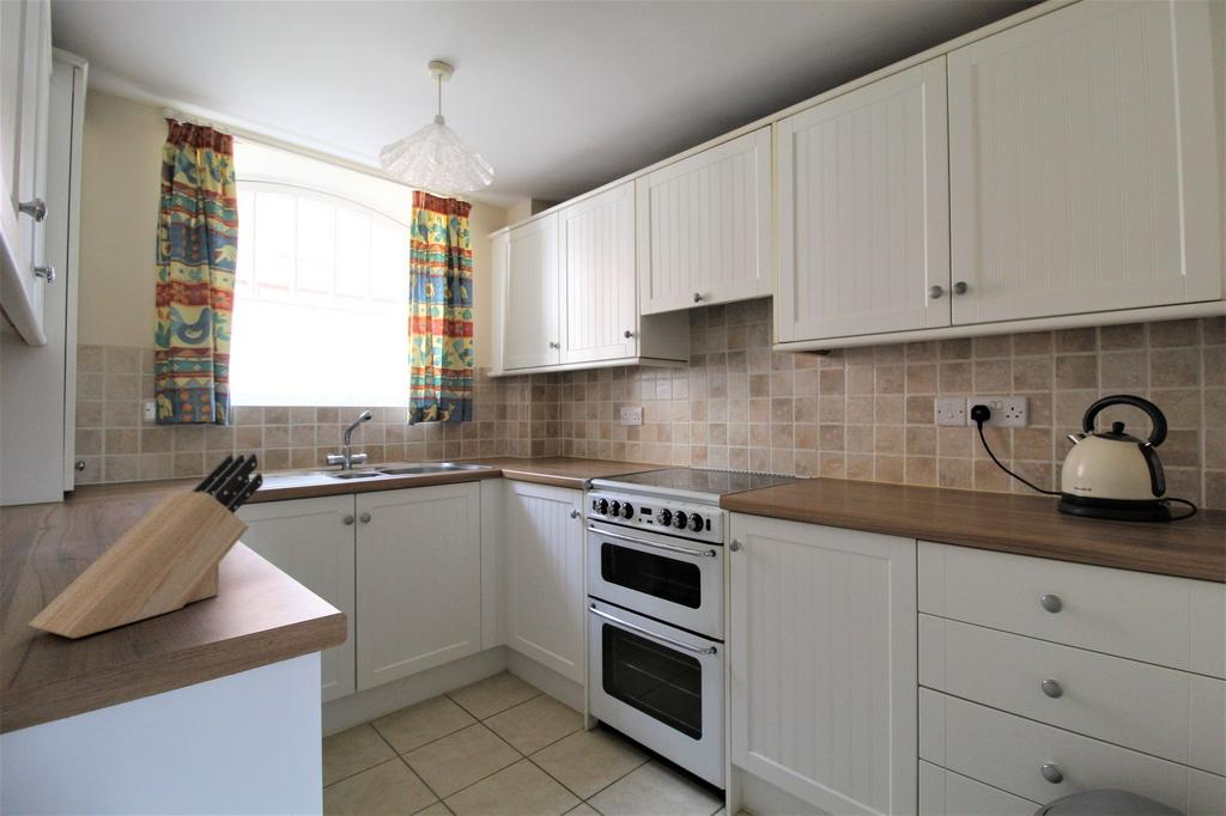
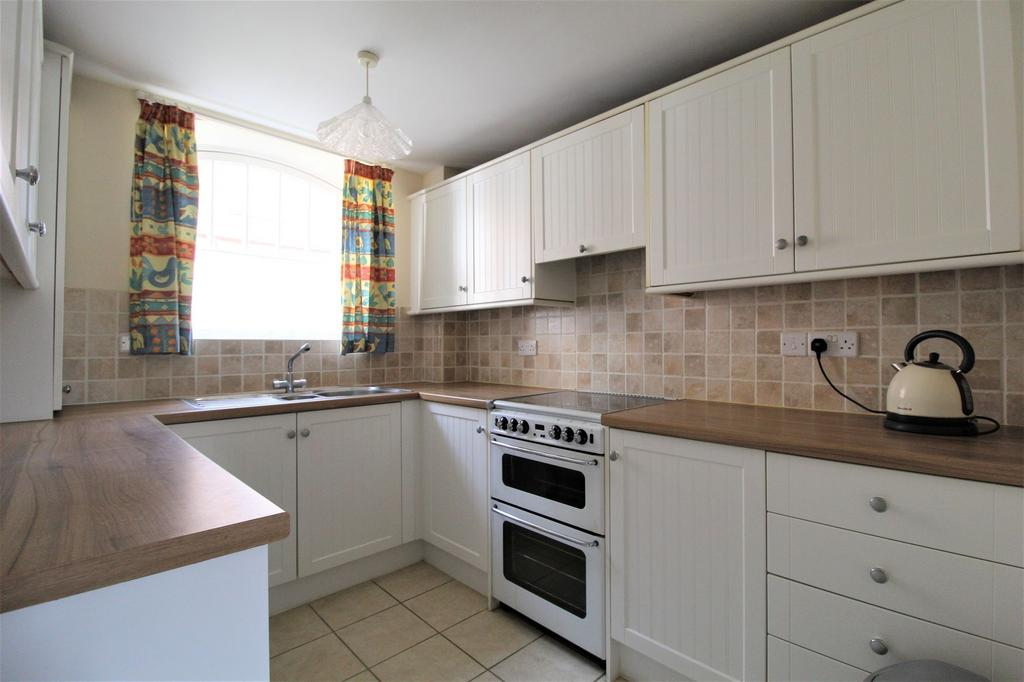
- knife block [28,452,265,639]
